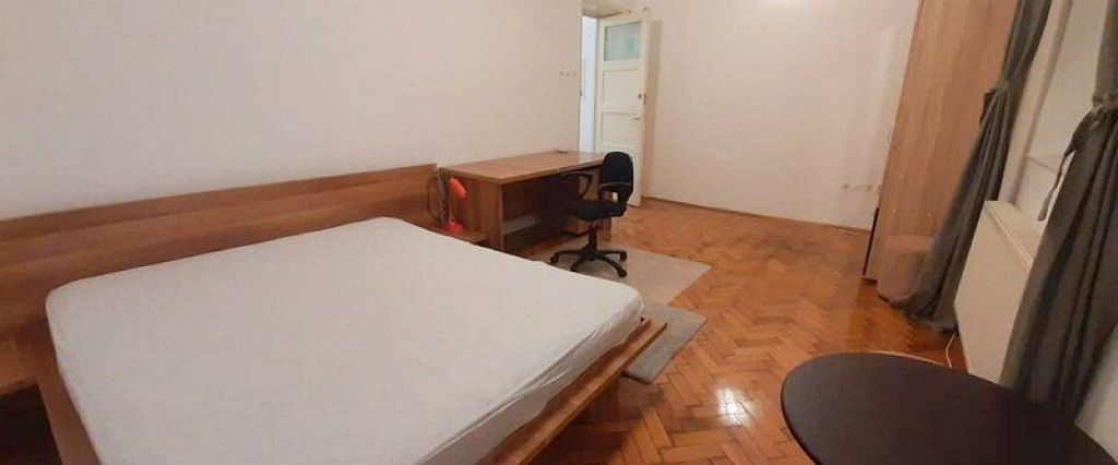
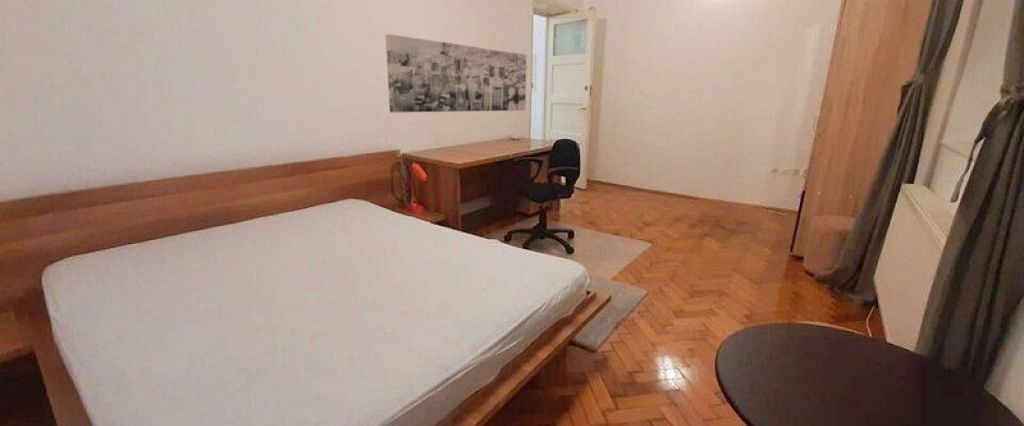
+ wall art [385,33,528,113]
